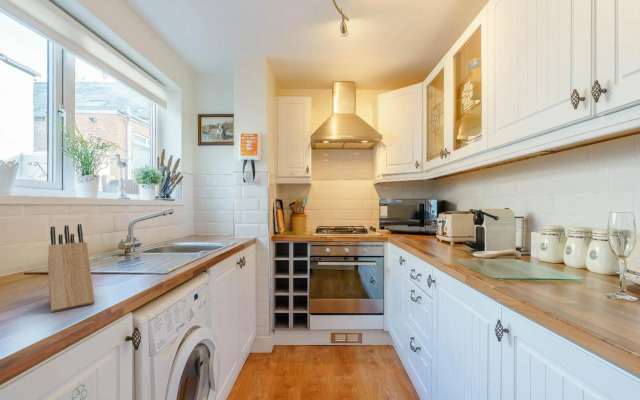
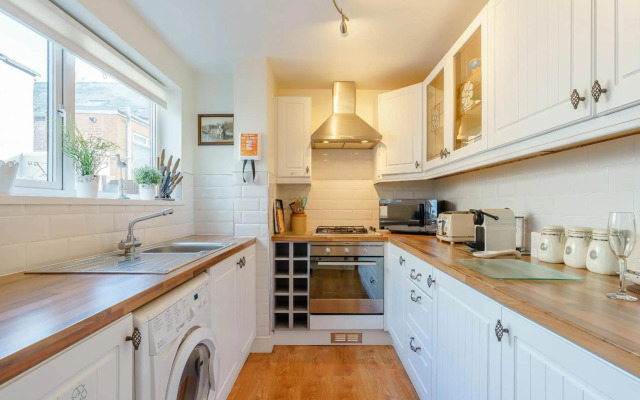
- knife block [47,223,96,313]
